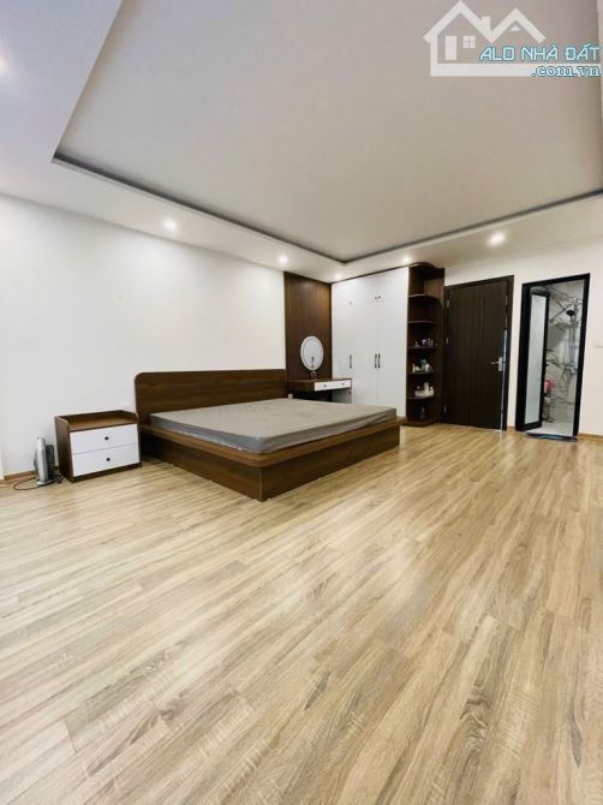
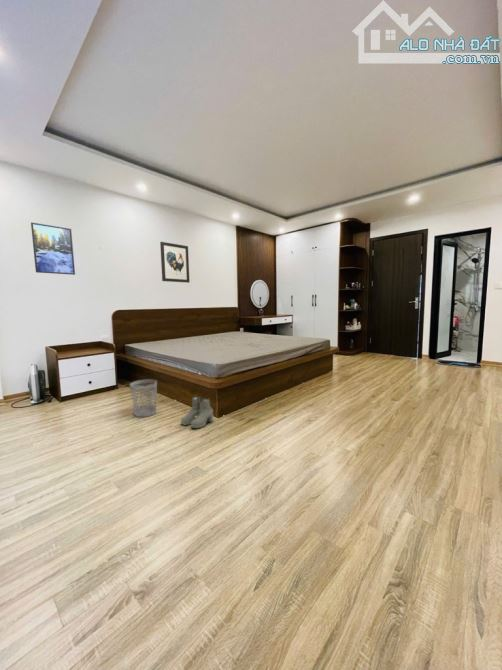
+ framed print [30,222,76,276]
+ boots [180,395,214,429]
+ wall art [159,241,191,284]
+ wastebasket [129,378,158,418]
